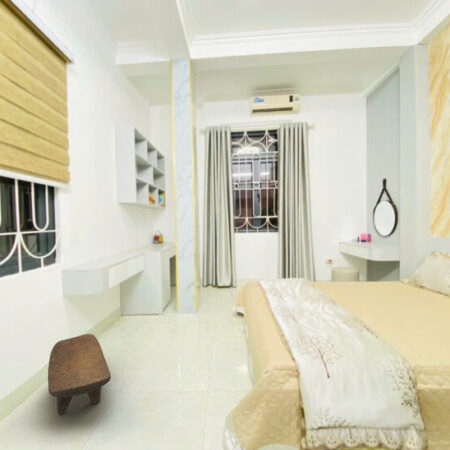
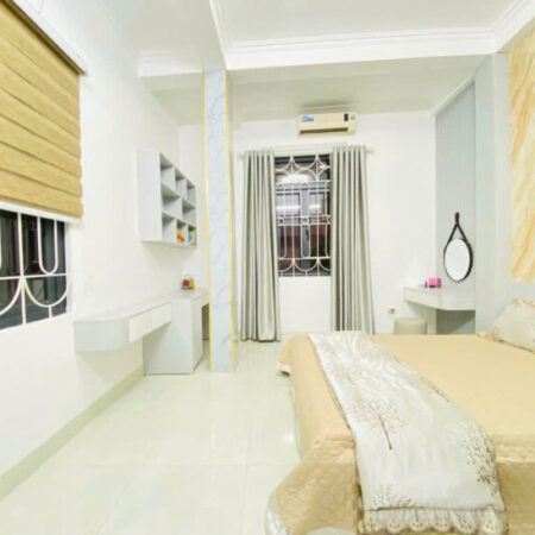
- bench [47,333,112,416]
